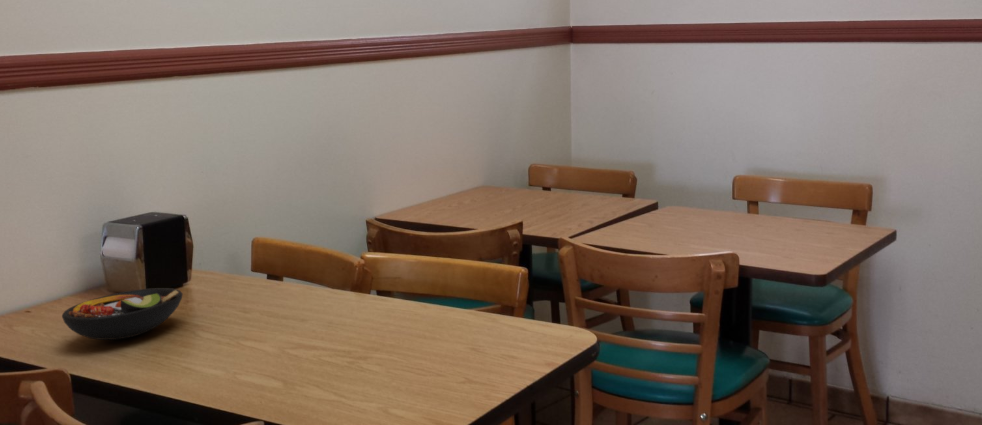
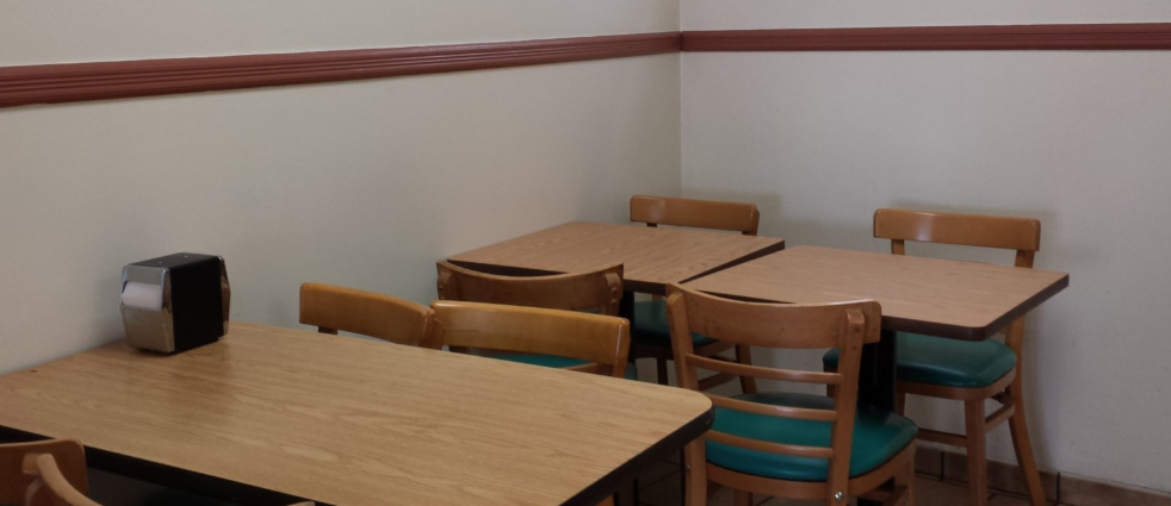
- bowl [61,287,184,341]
